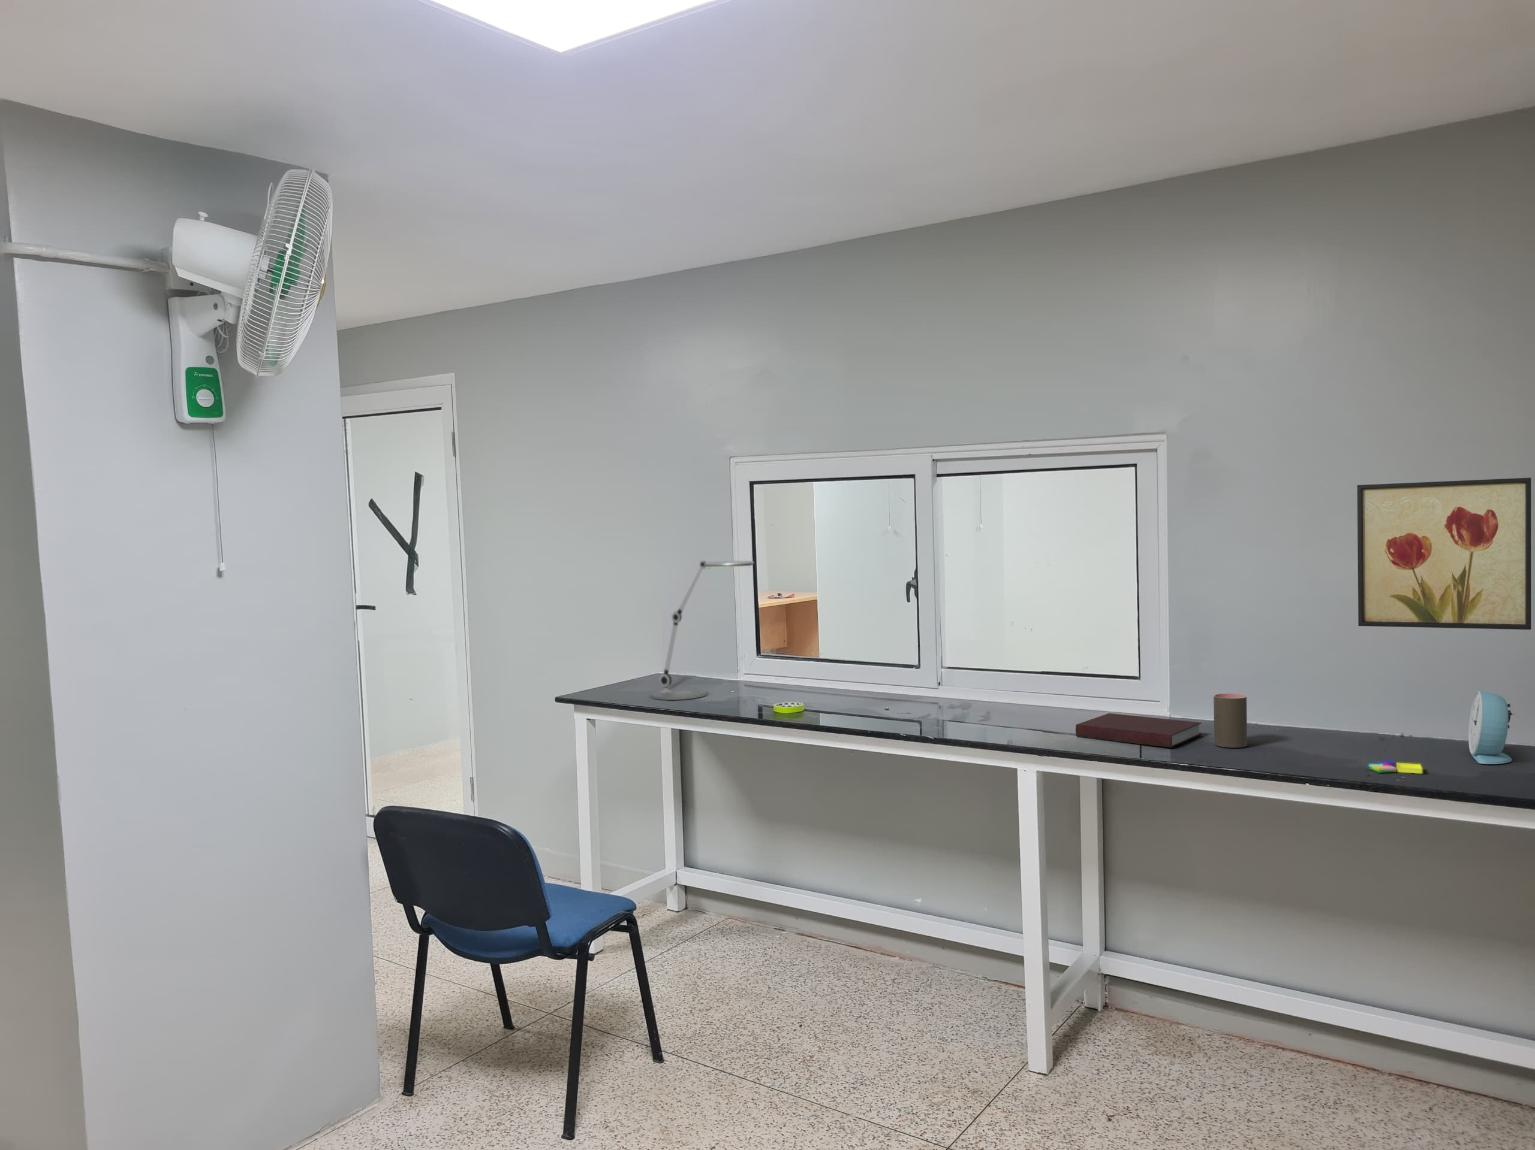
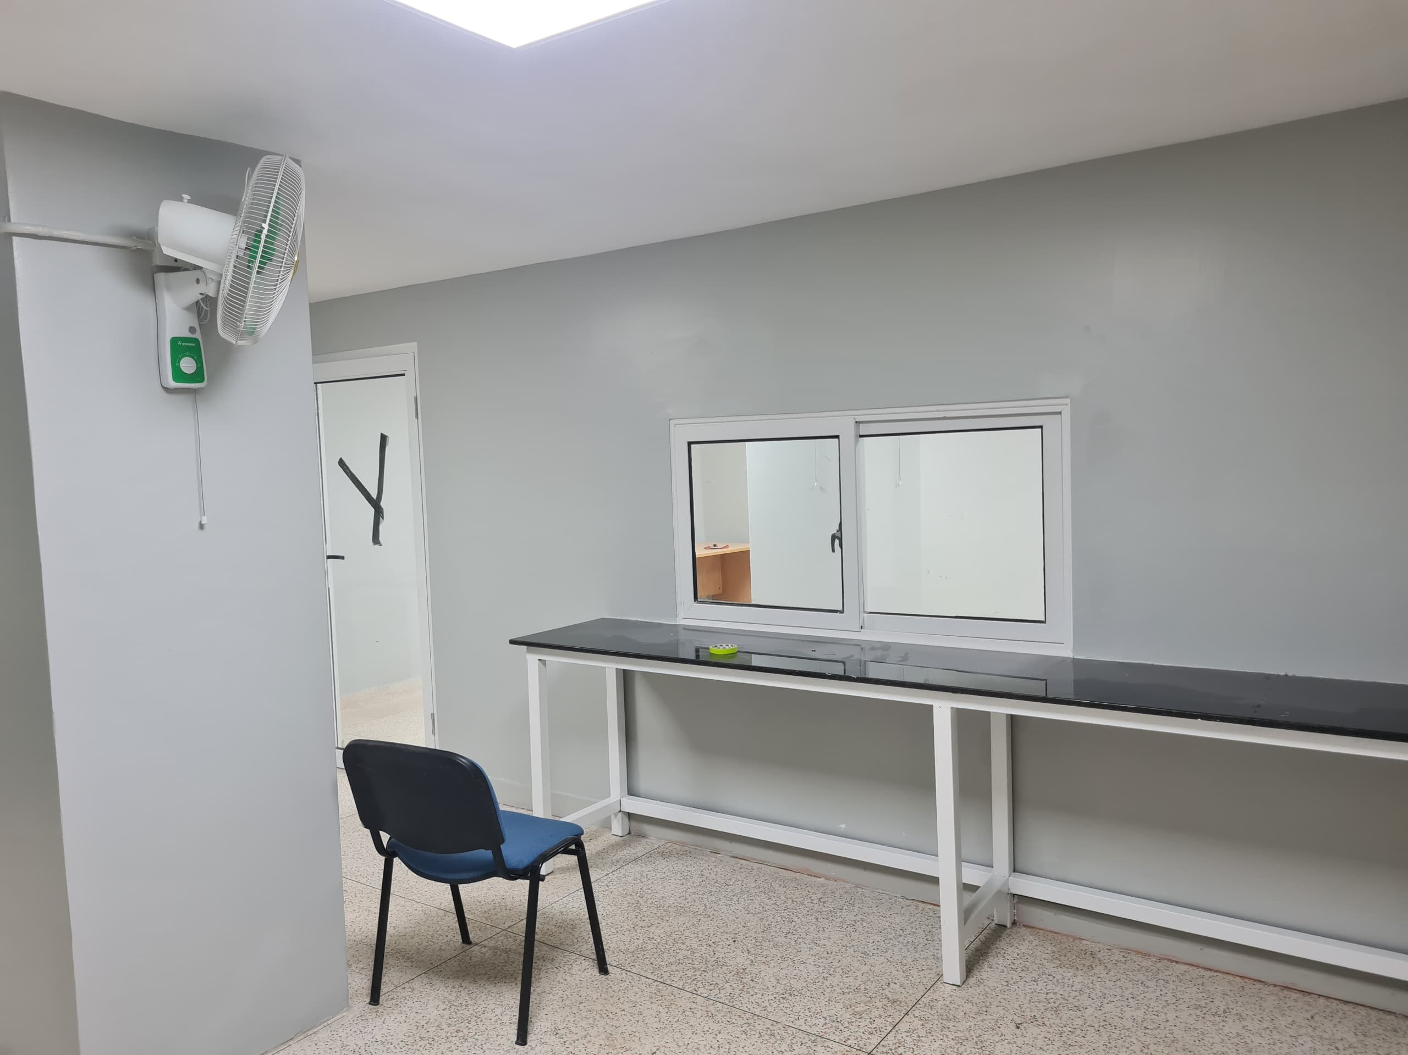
- alarm clock [1467,691,1516,765]
- sticky notes [1368,761,1423,774]
- cup [1213,693,1247,748]
- wall art [1356,477,1531,631]
- notebook [1074,713,1203,748]
- desk lamp [650,561,754,701]
